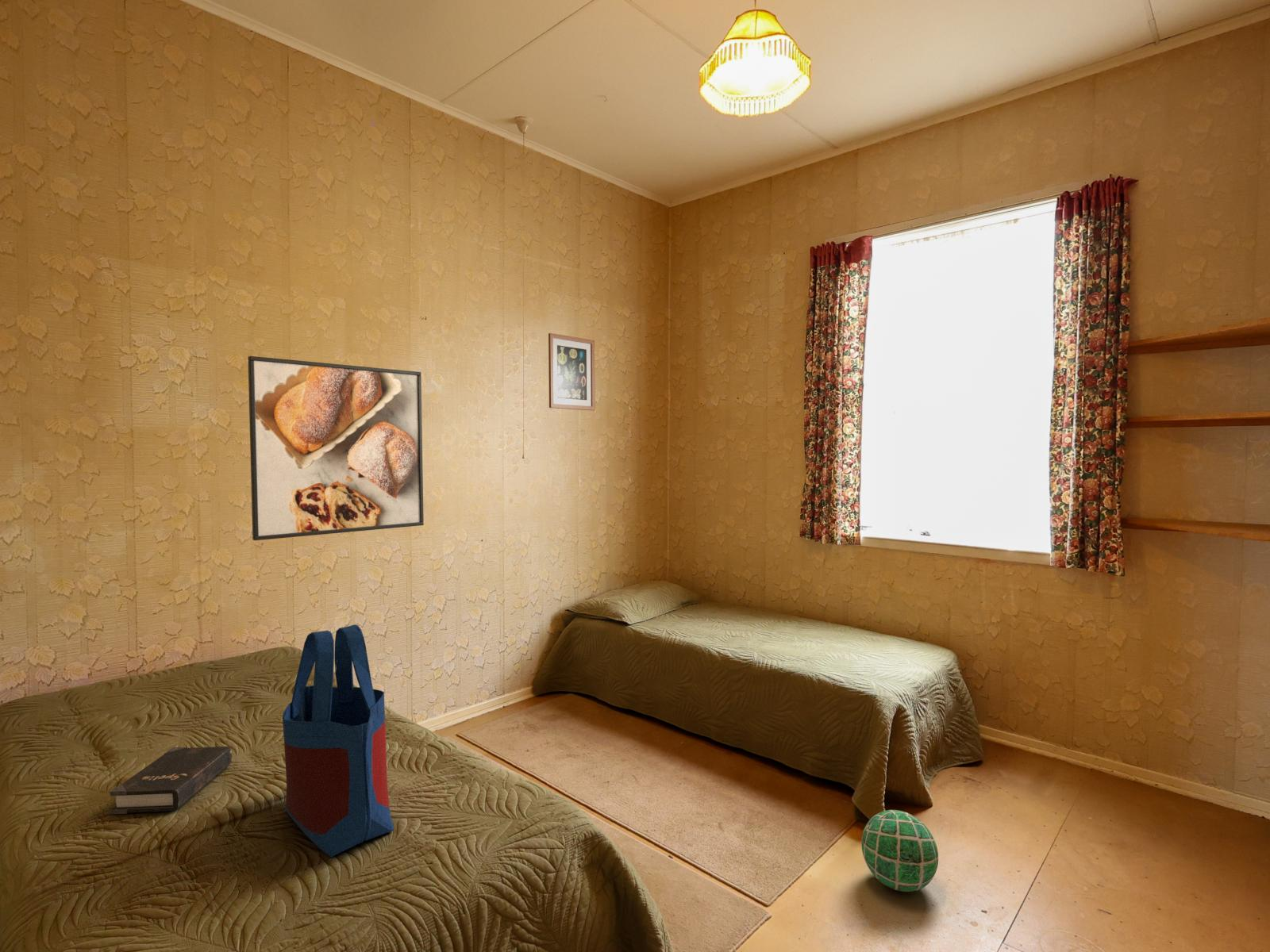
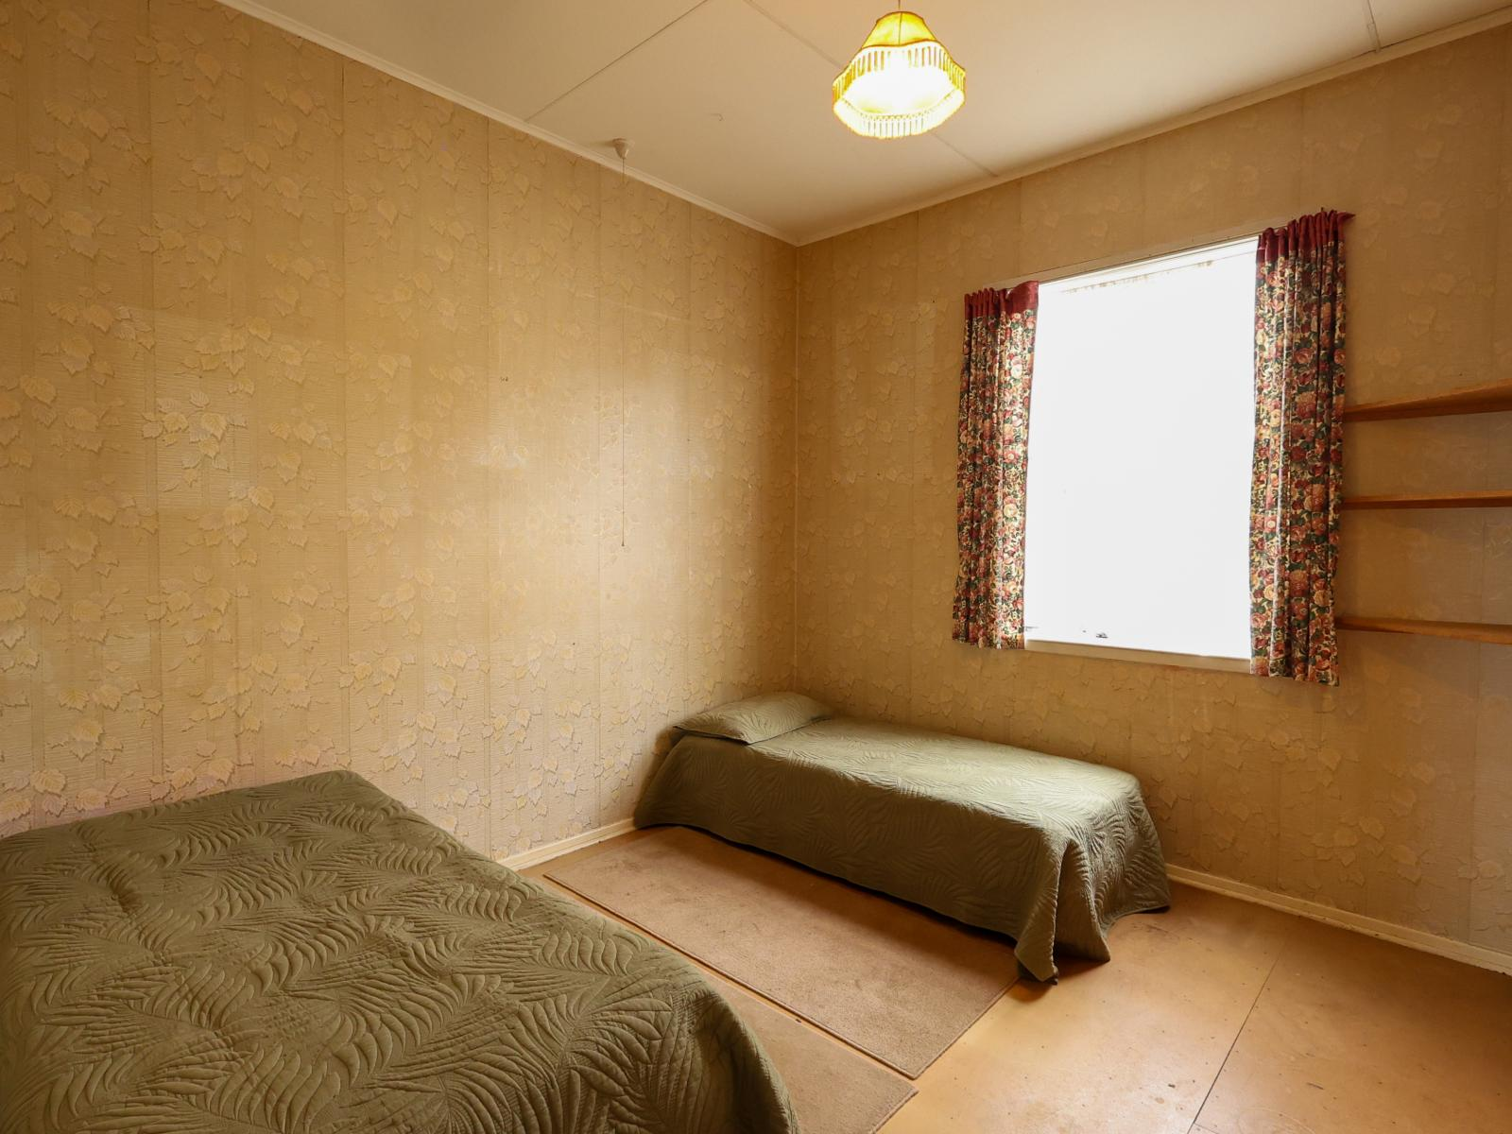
- tote bag [282,624,394,858]
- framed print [247,355,425,541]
- wall art [548,332,596,411]
- volleyball [860,809,939,893]
- hardback book [110,746,233,815]
